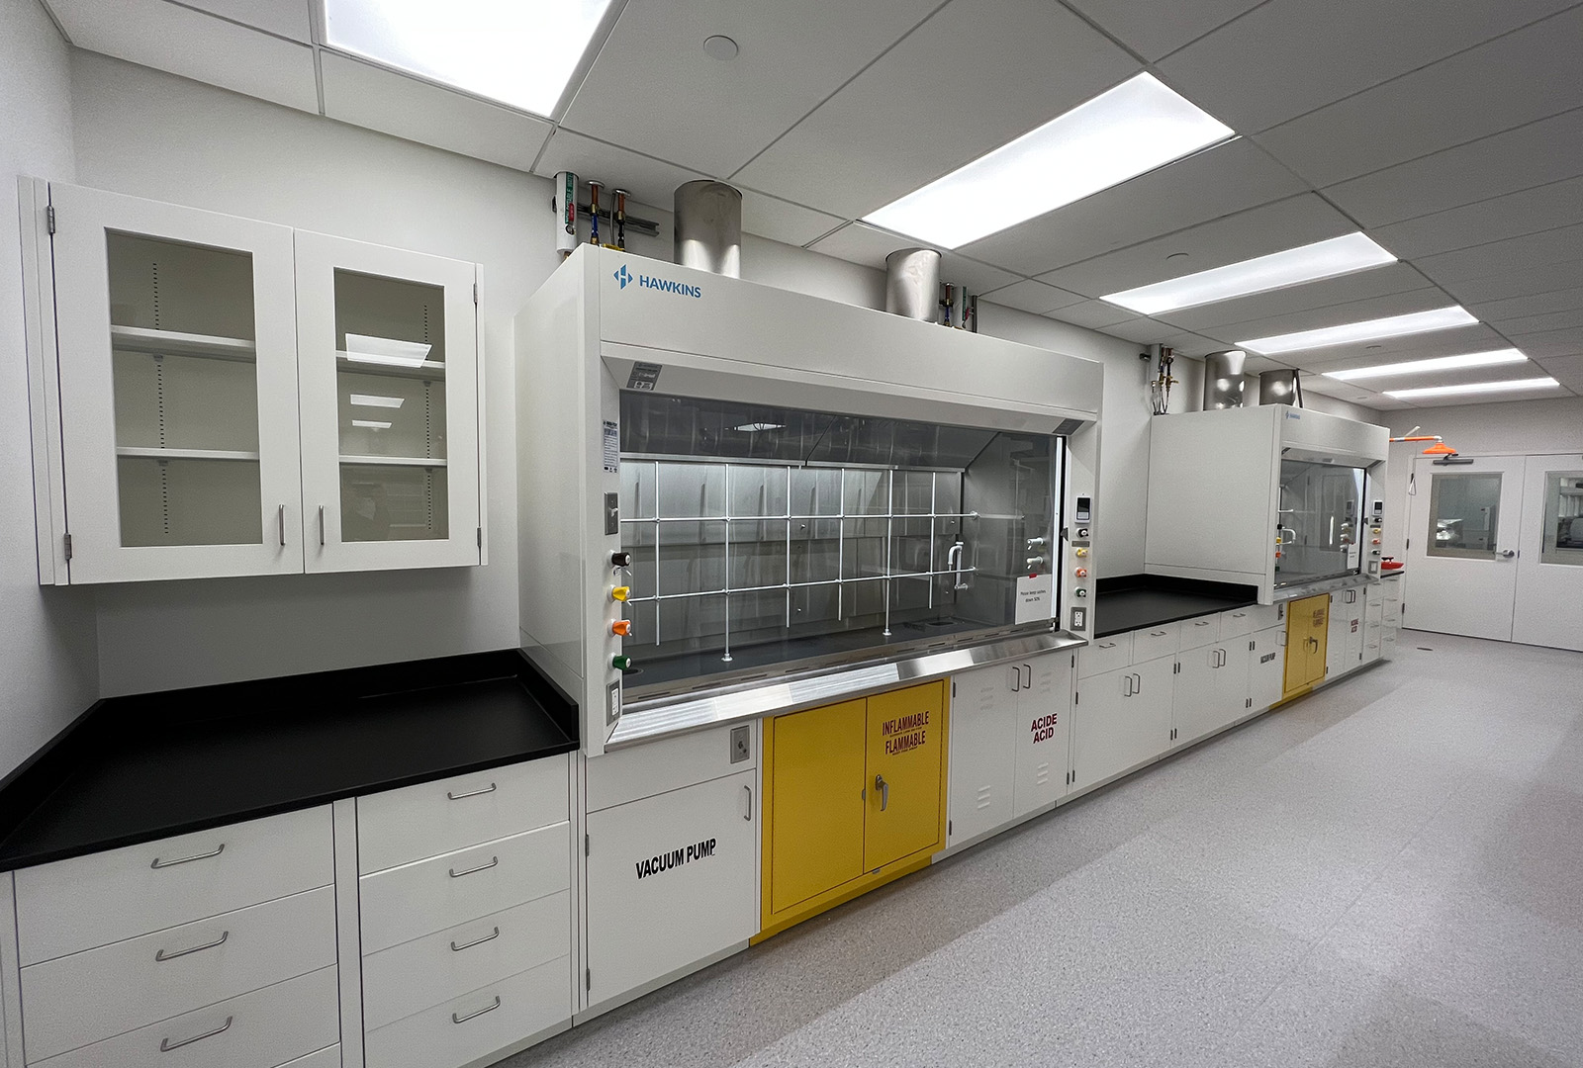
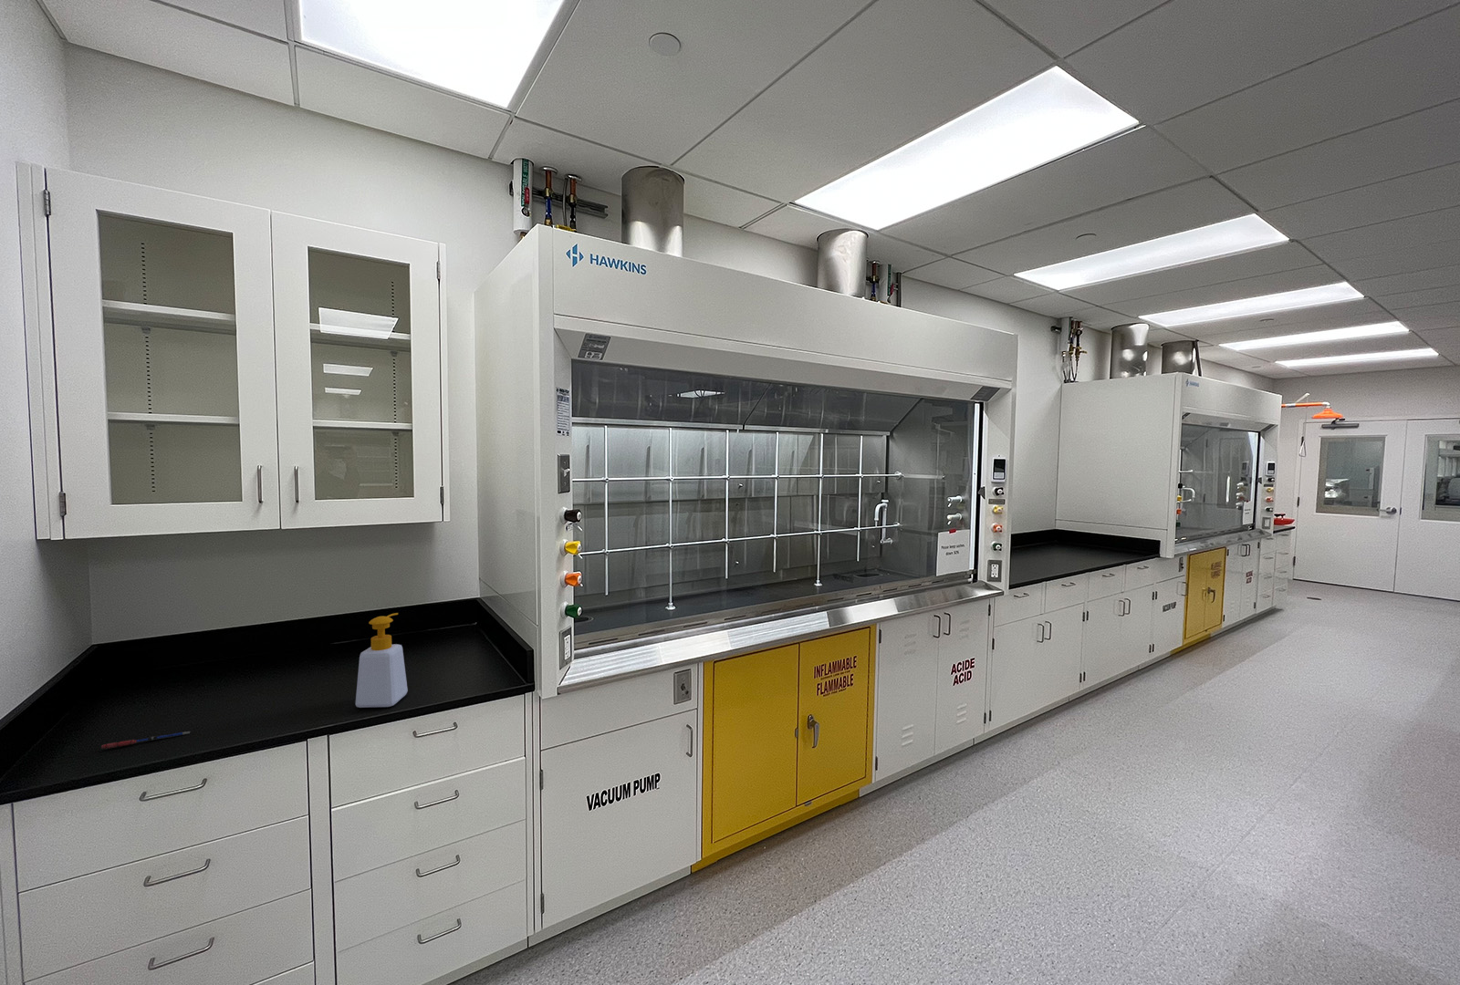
+ soap bottle [355,612,409,709]
+ pen [100,731,190,750]
